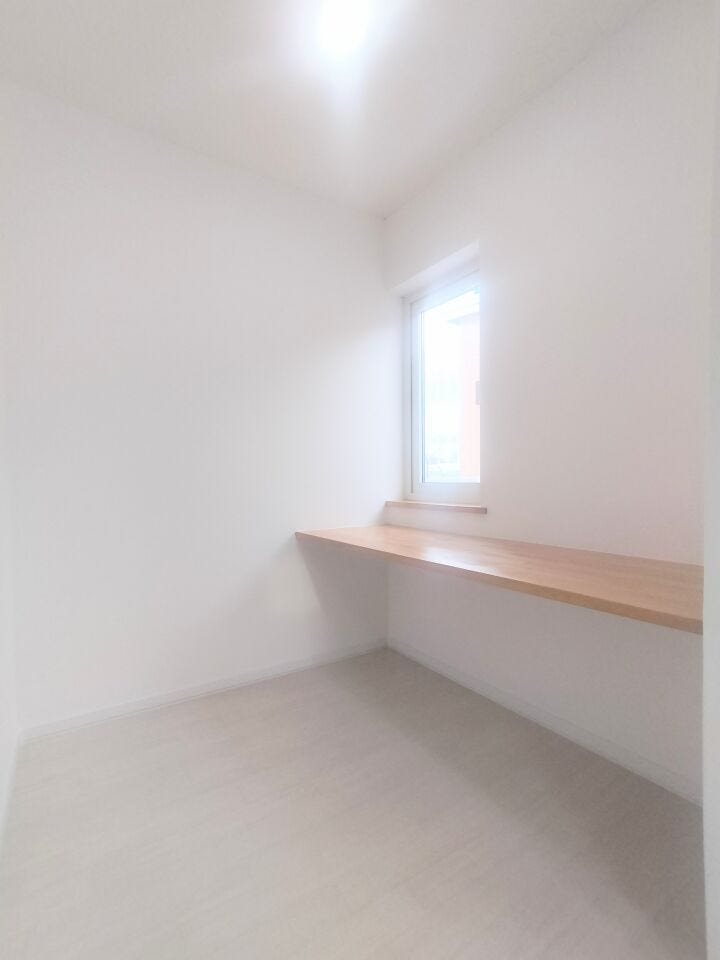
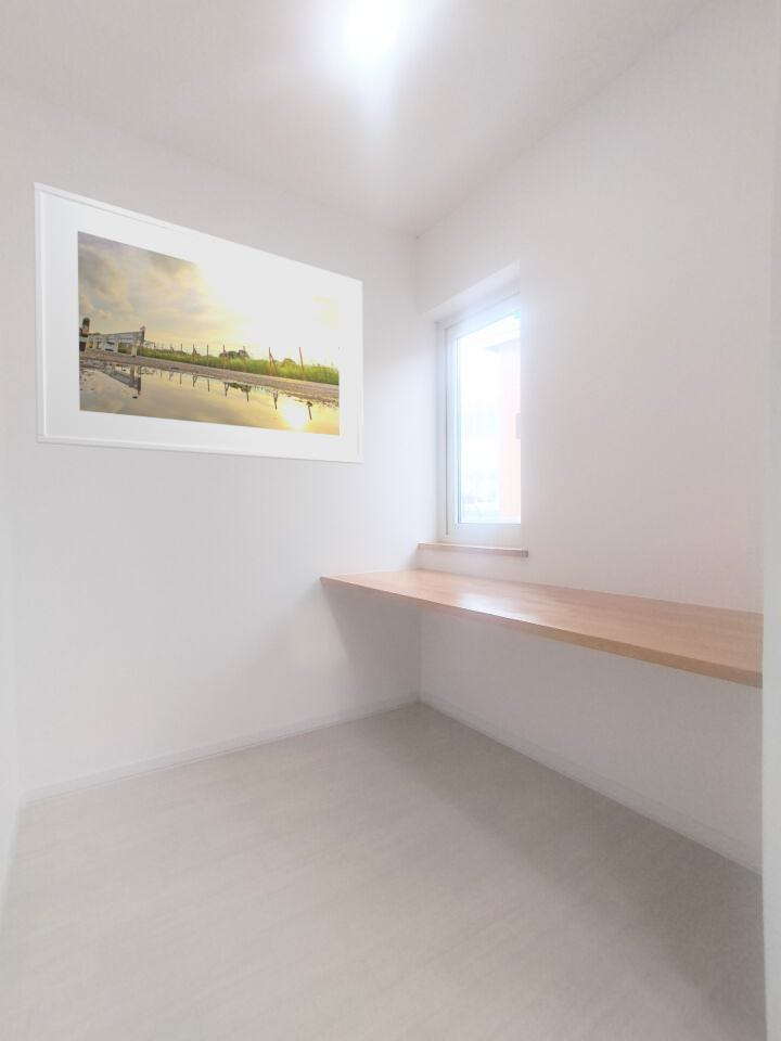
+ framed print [33,181,364,465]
